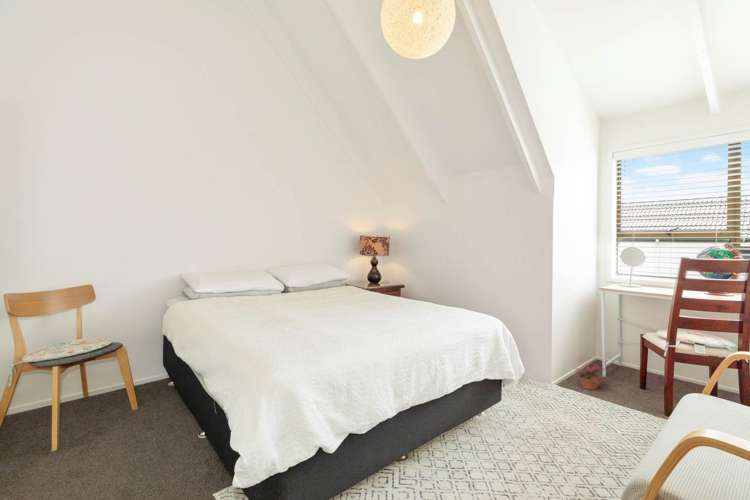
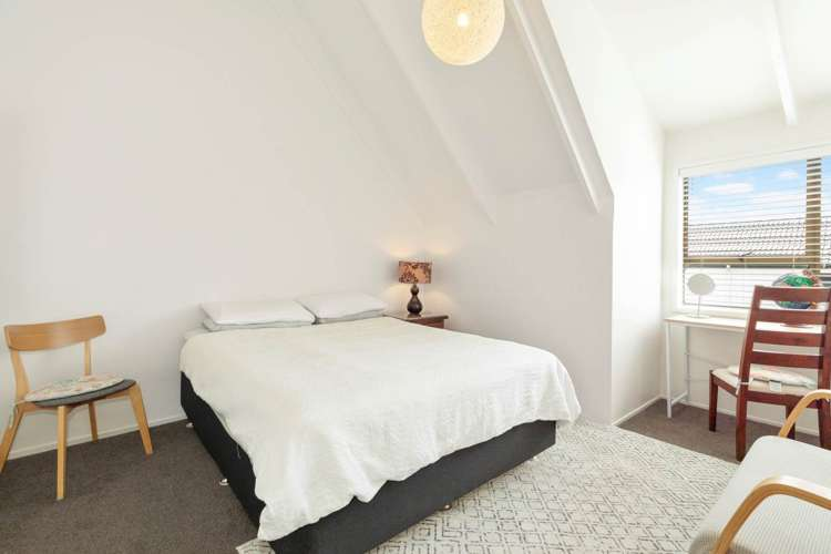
- potted plant [572,362,609,391]
